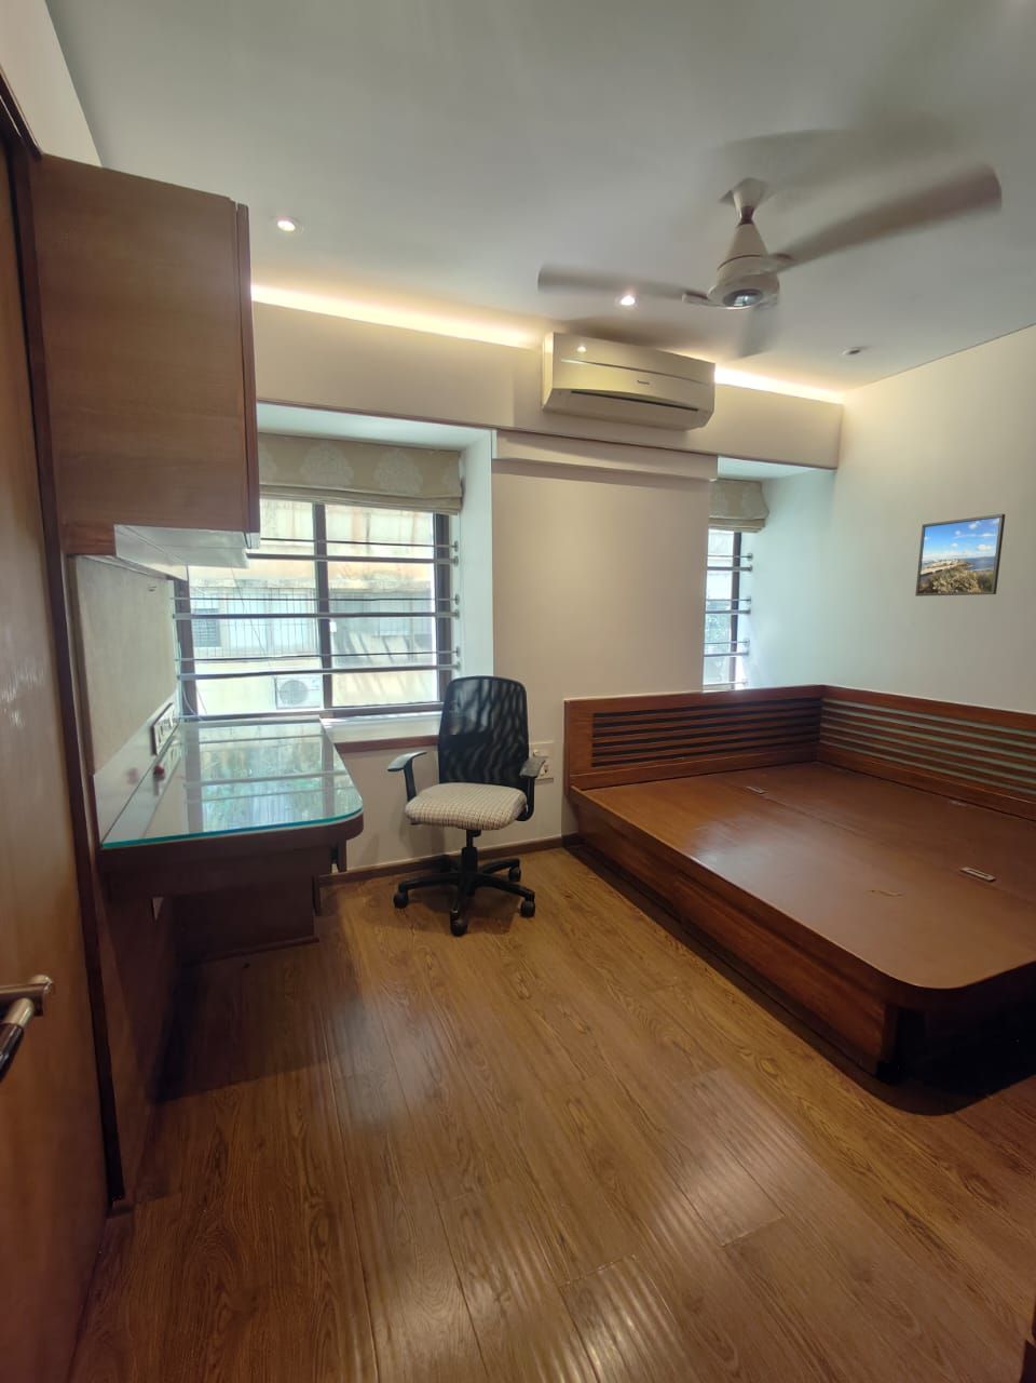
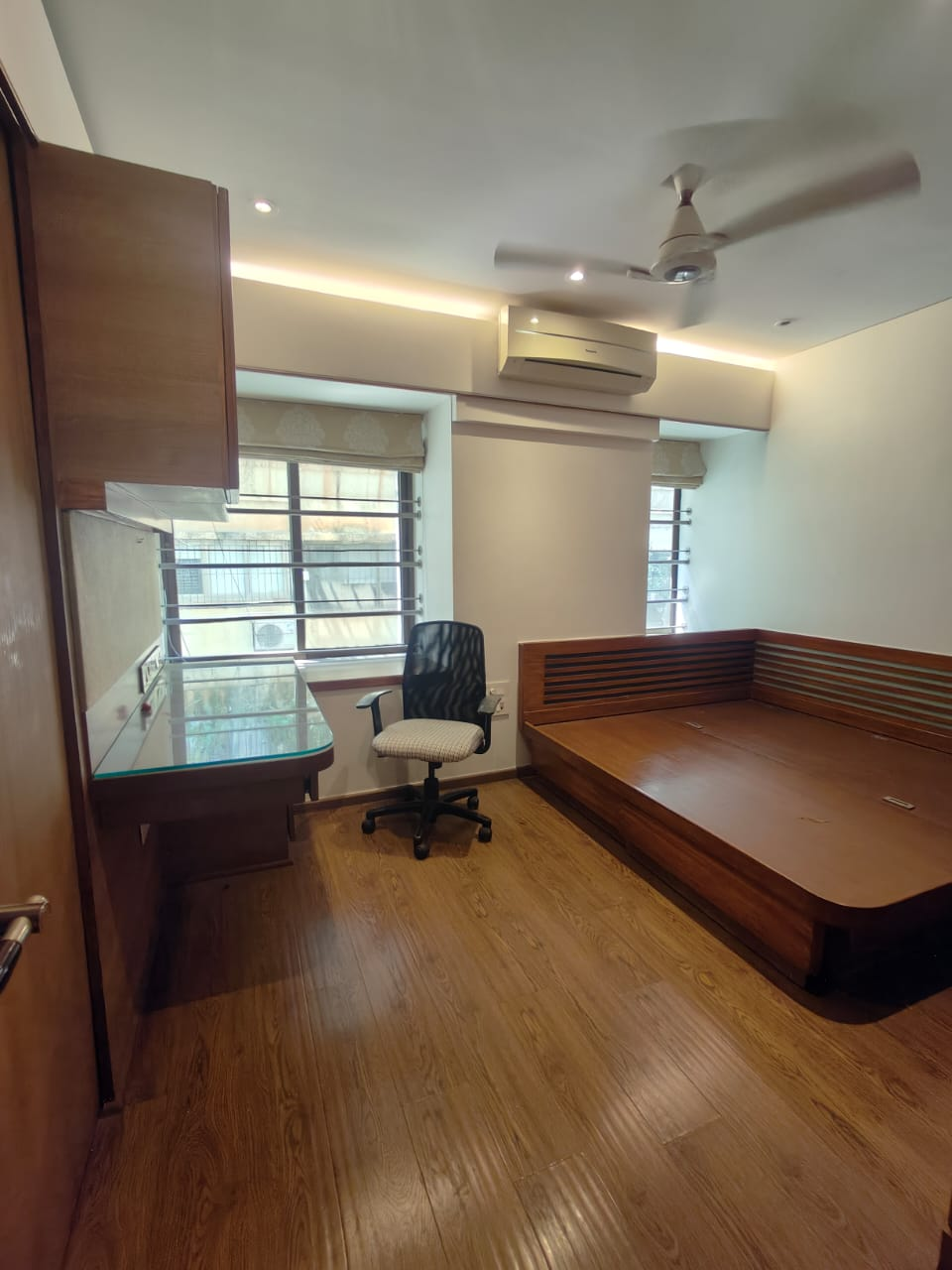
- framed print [914,513,1006,598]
